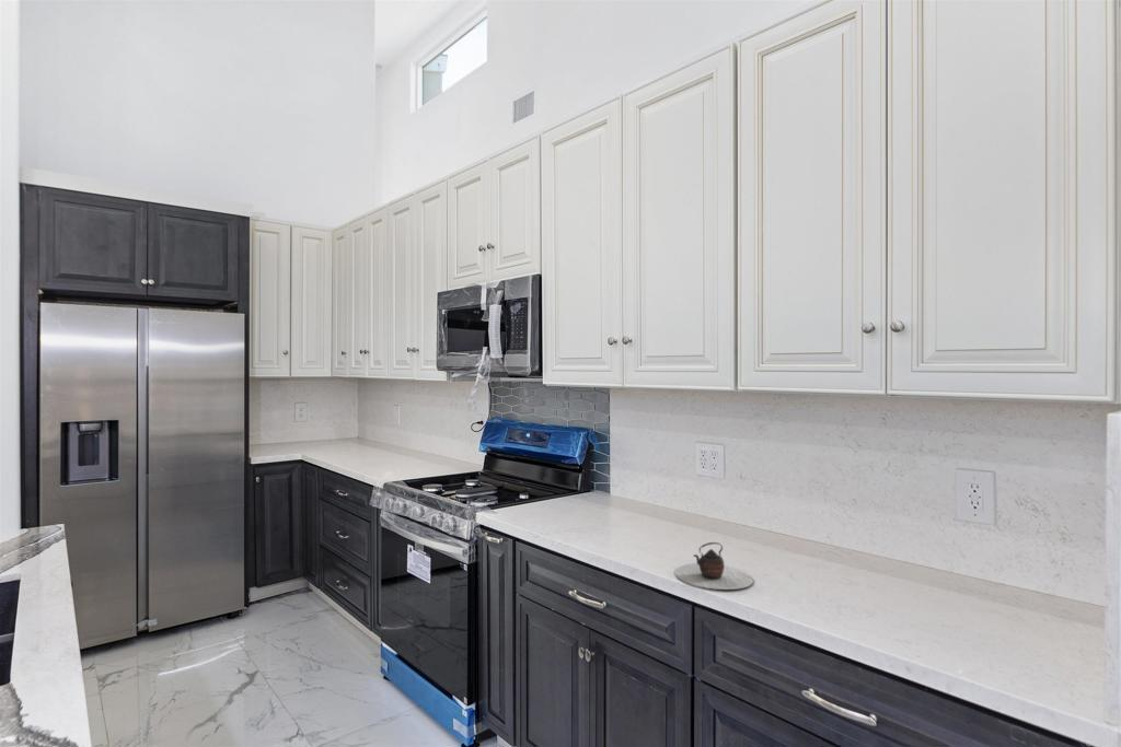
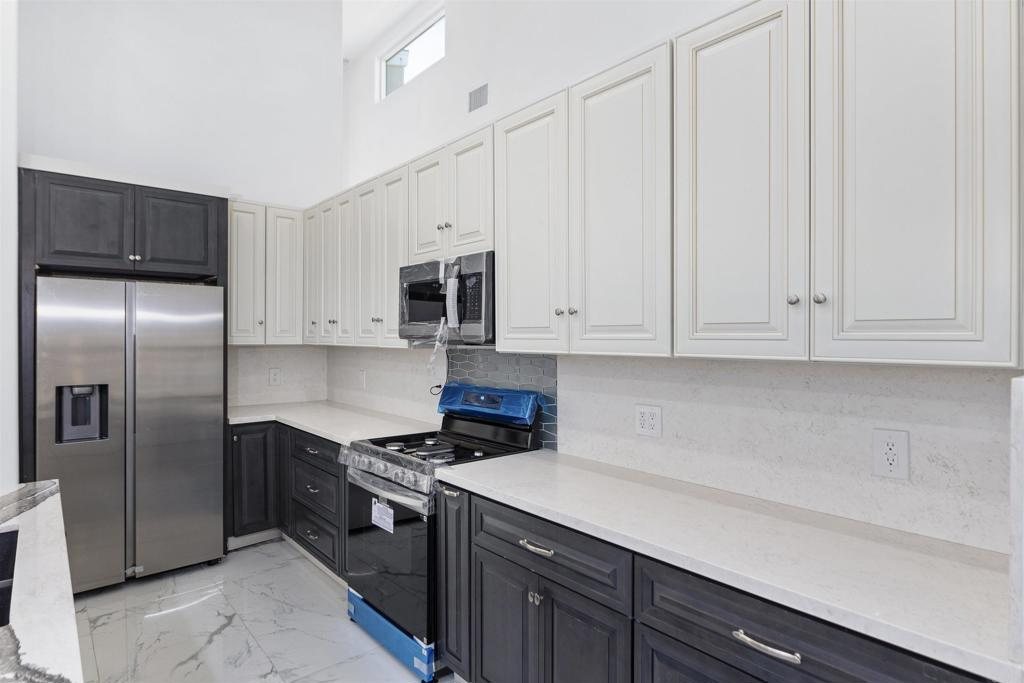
- teapot [673,541,754,591]
